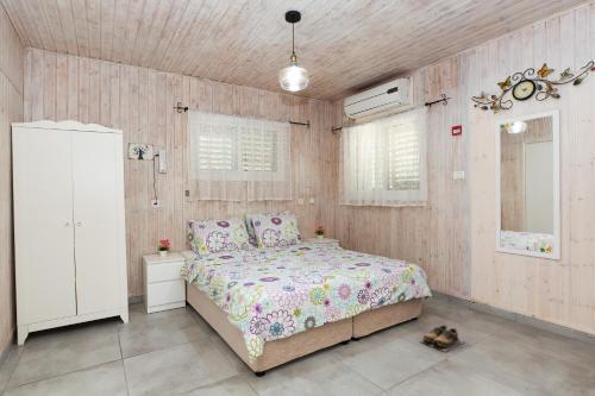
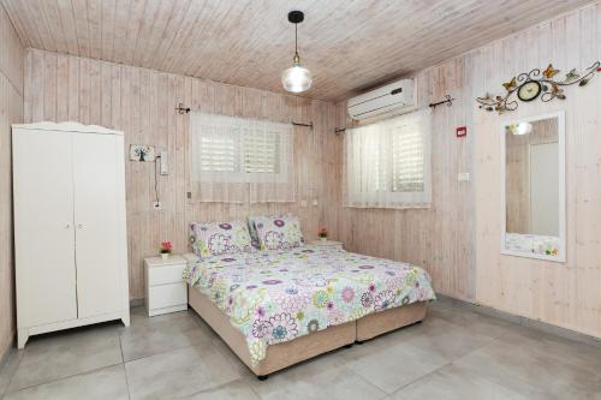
- shoes [419,325,466,353]
